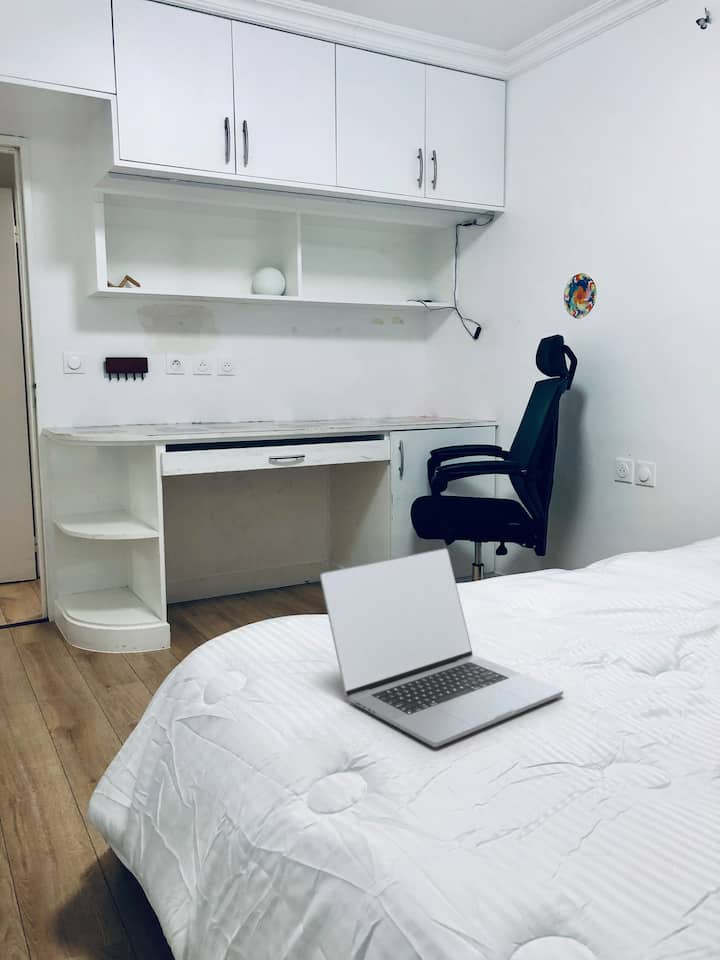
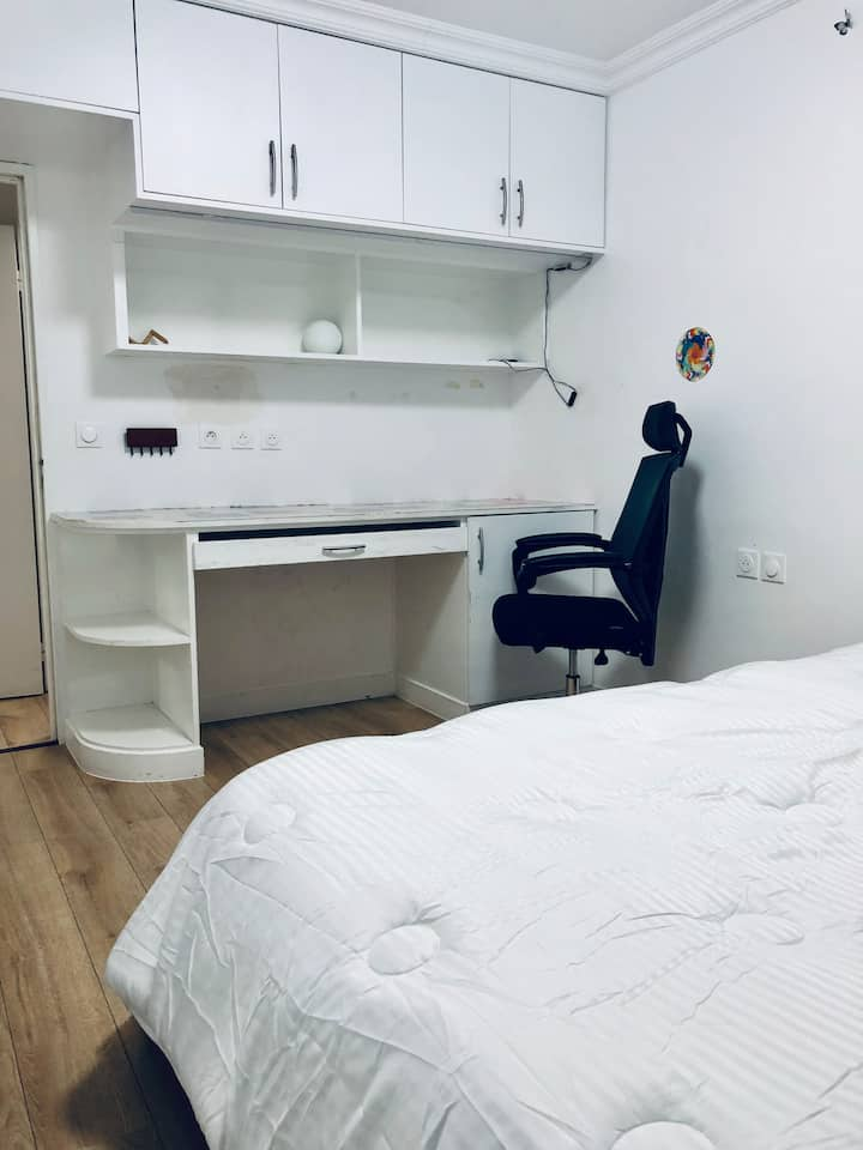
- laptop [319,547,564,749]
